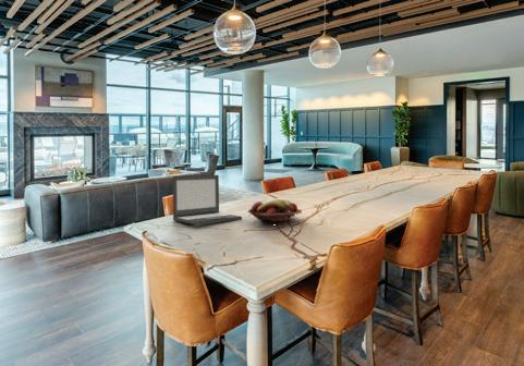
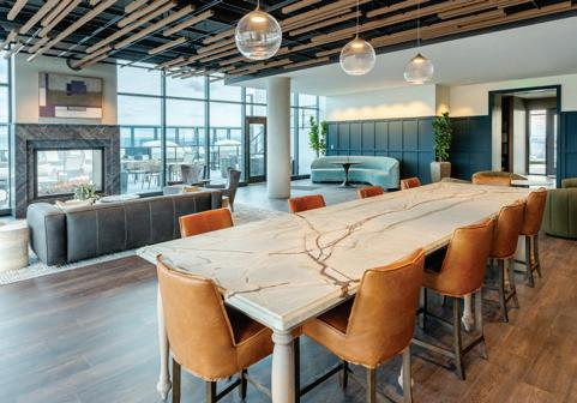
- laptop [171,174,243,225]
- fruit basket [247,198,303,223]
